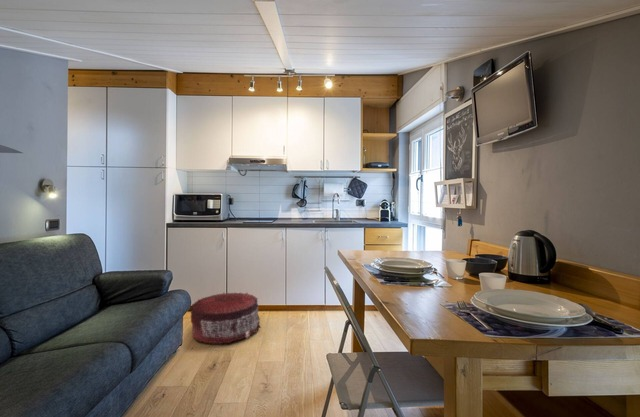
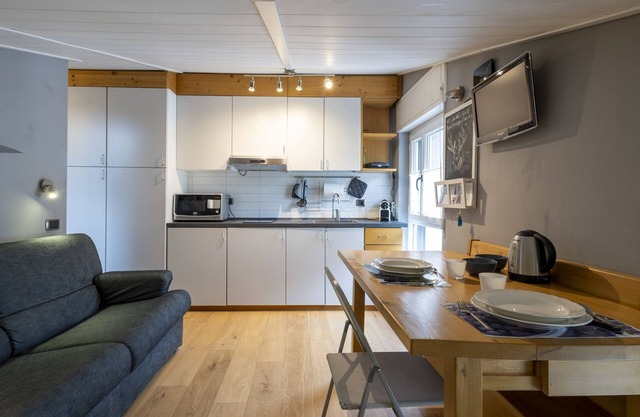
- pouf [190,292,262,345]
